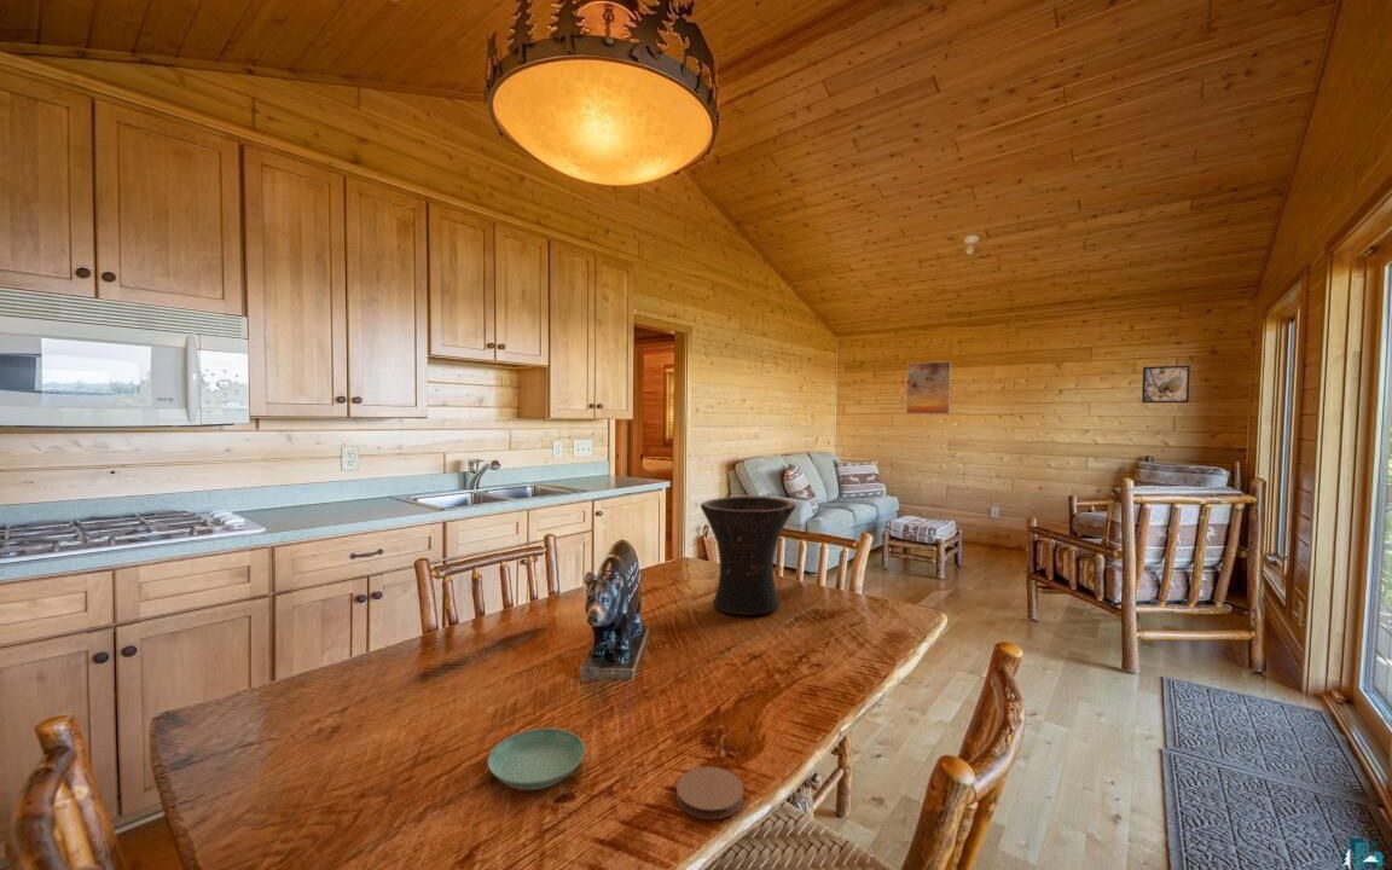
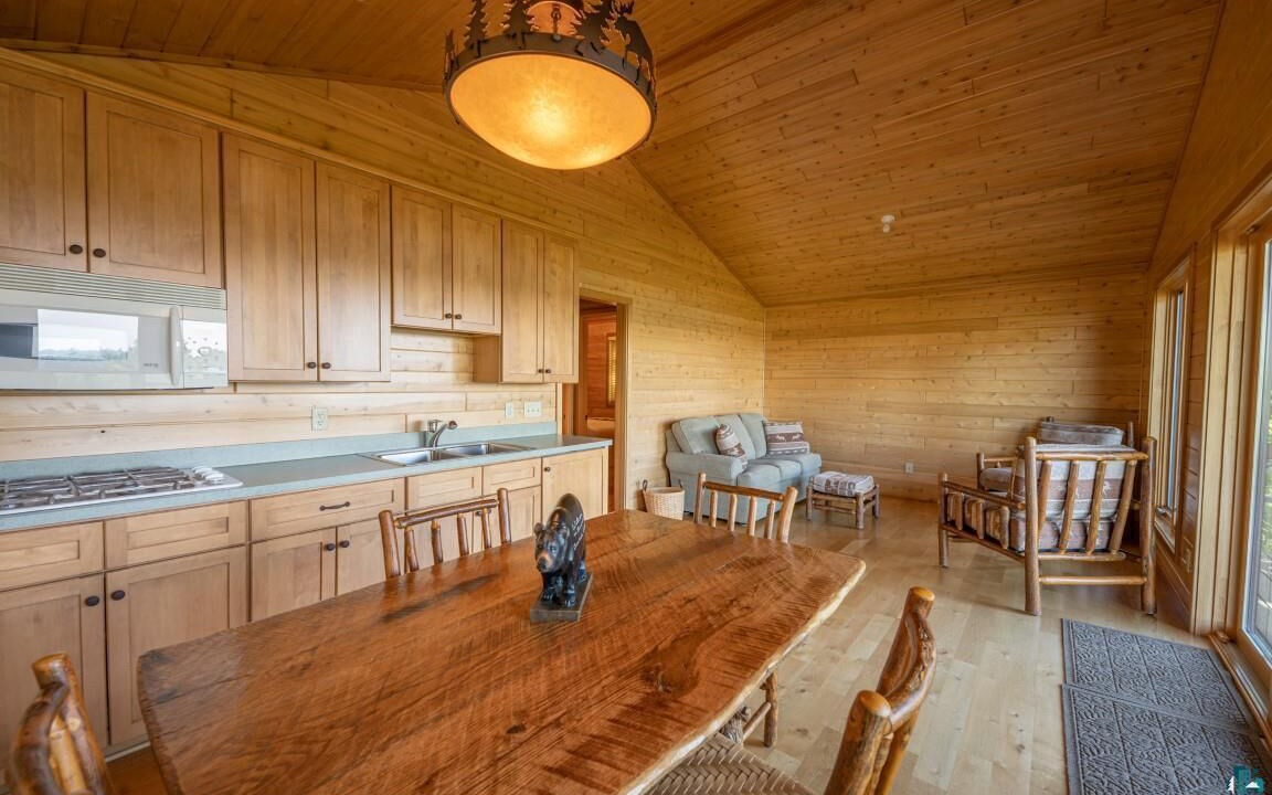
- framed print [1141,365,1191,404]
- saucer [486,727,586,791]
- vase [700,494,798,616]
- coaster [675,765,746,820]
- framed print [905,360,952,416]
